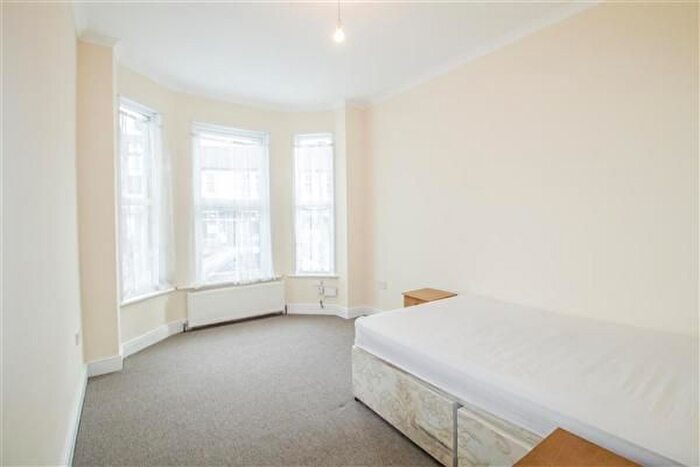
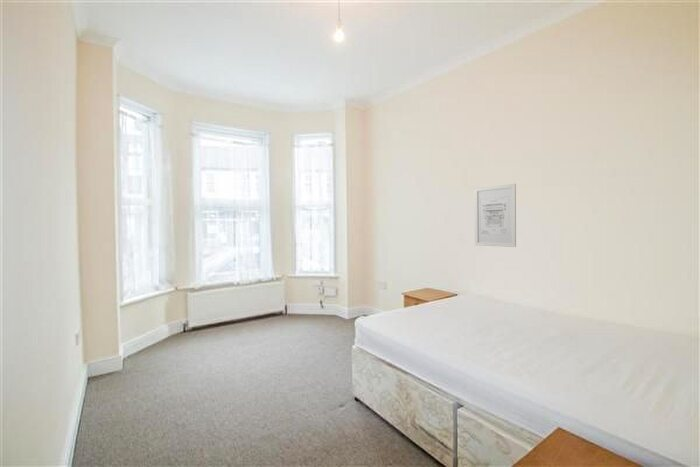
+ wall art [474,183,517,248]
